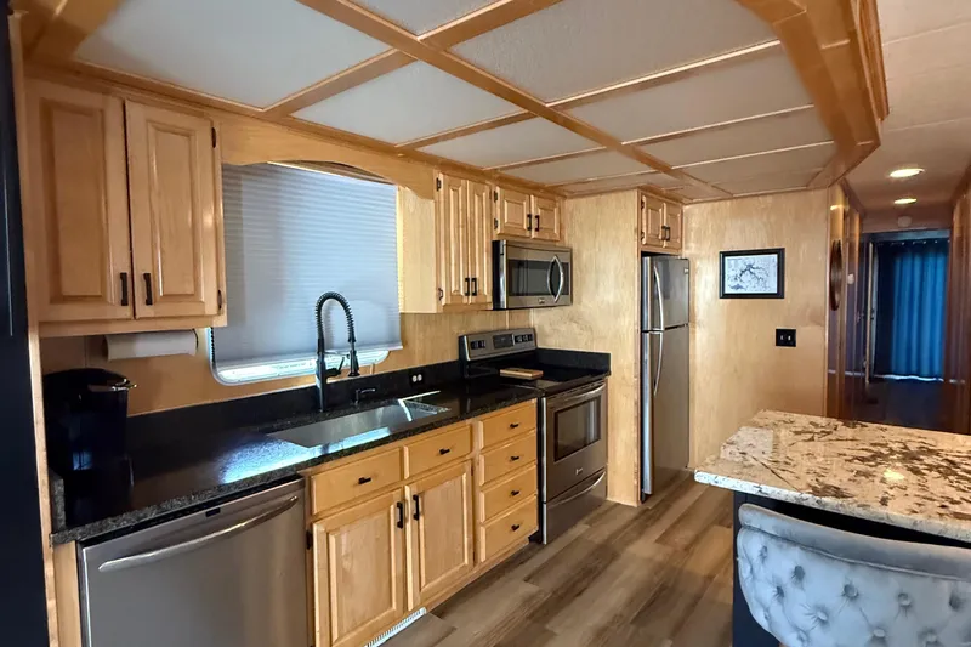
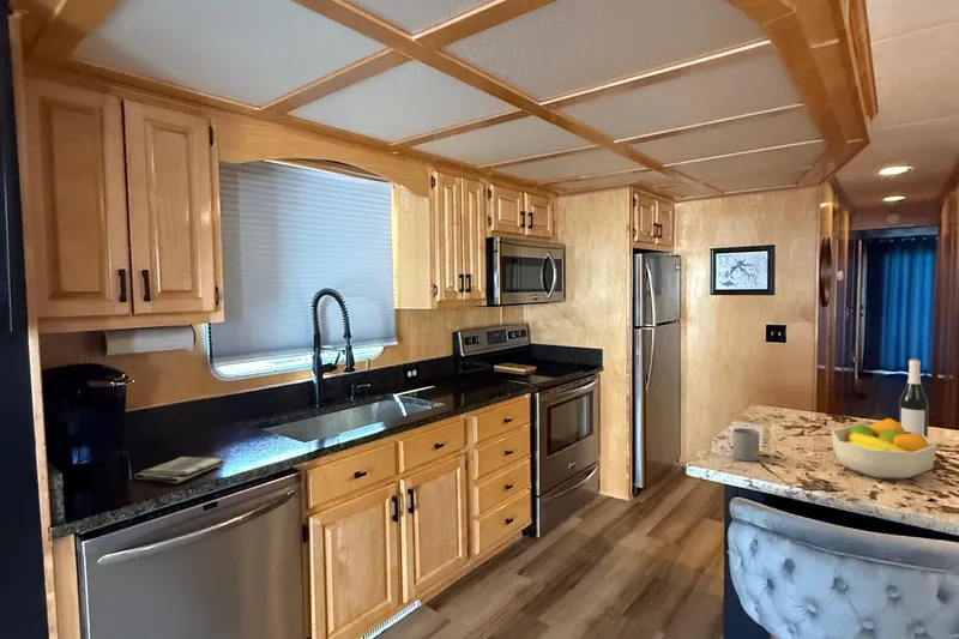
+ mug [731,427,760,463]
+ dish towel [133,456,225,484]
+ fruit bowl [830,417,937,481]
+ wine bottle [898,357,929,439]
